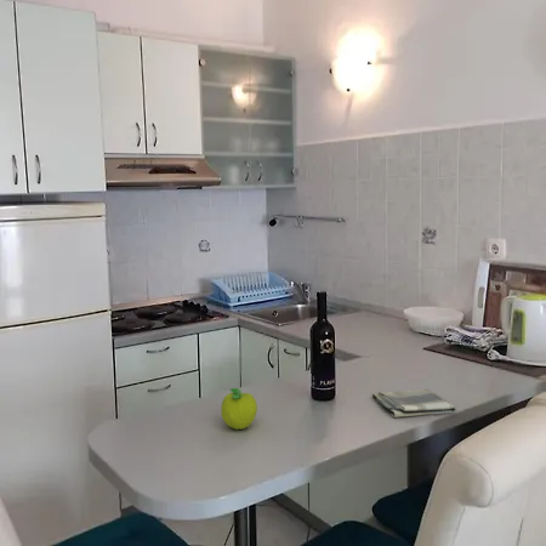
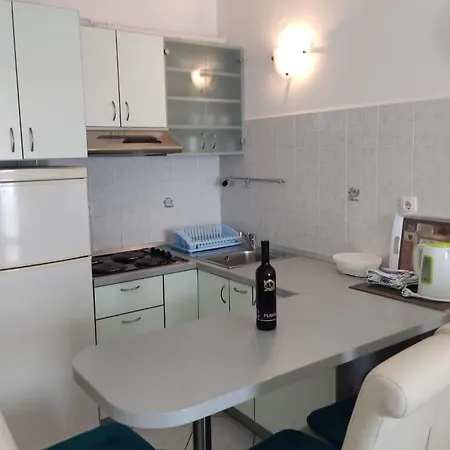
- fruit [220,387,258,431]
- dish towel [371,388,459,419]
